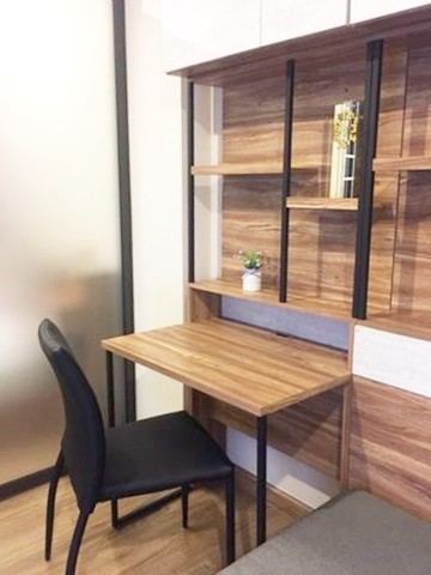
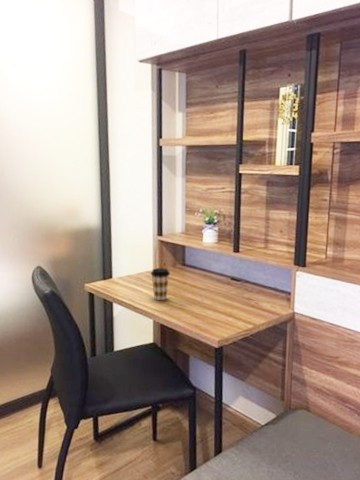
+ coffee cup [150,267,171,301]
